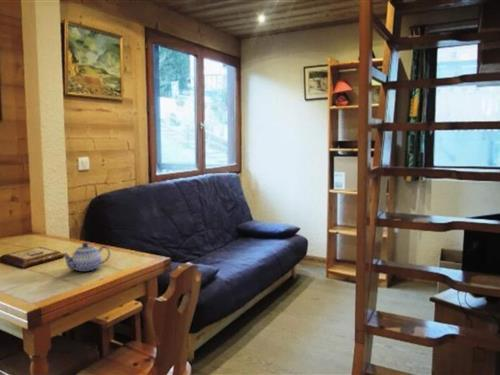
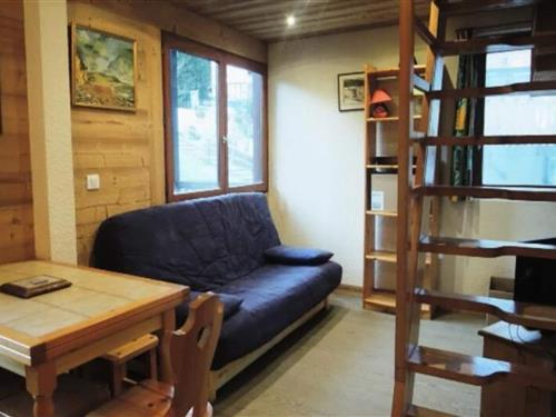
- teapot [62,241,111,273]
